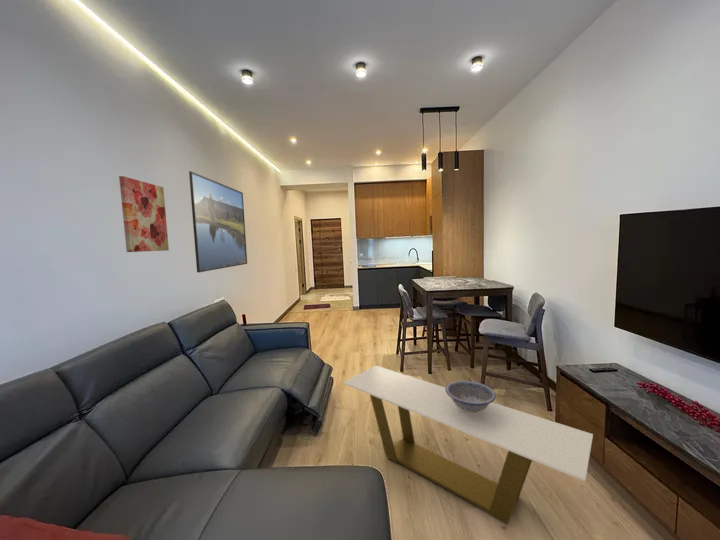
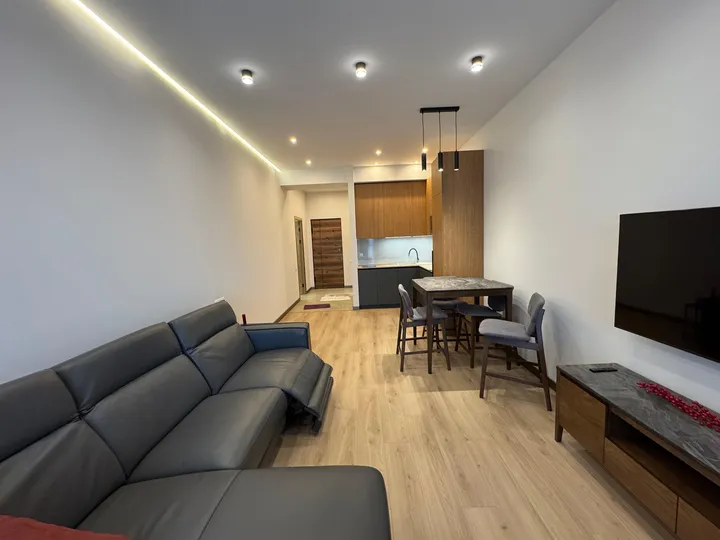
- decorative bowl [445,380,497,414]
- coffee table [342,365,594,526]
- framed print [188,170,248,274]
- wall art [118,175,170,253]
